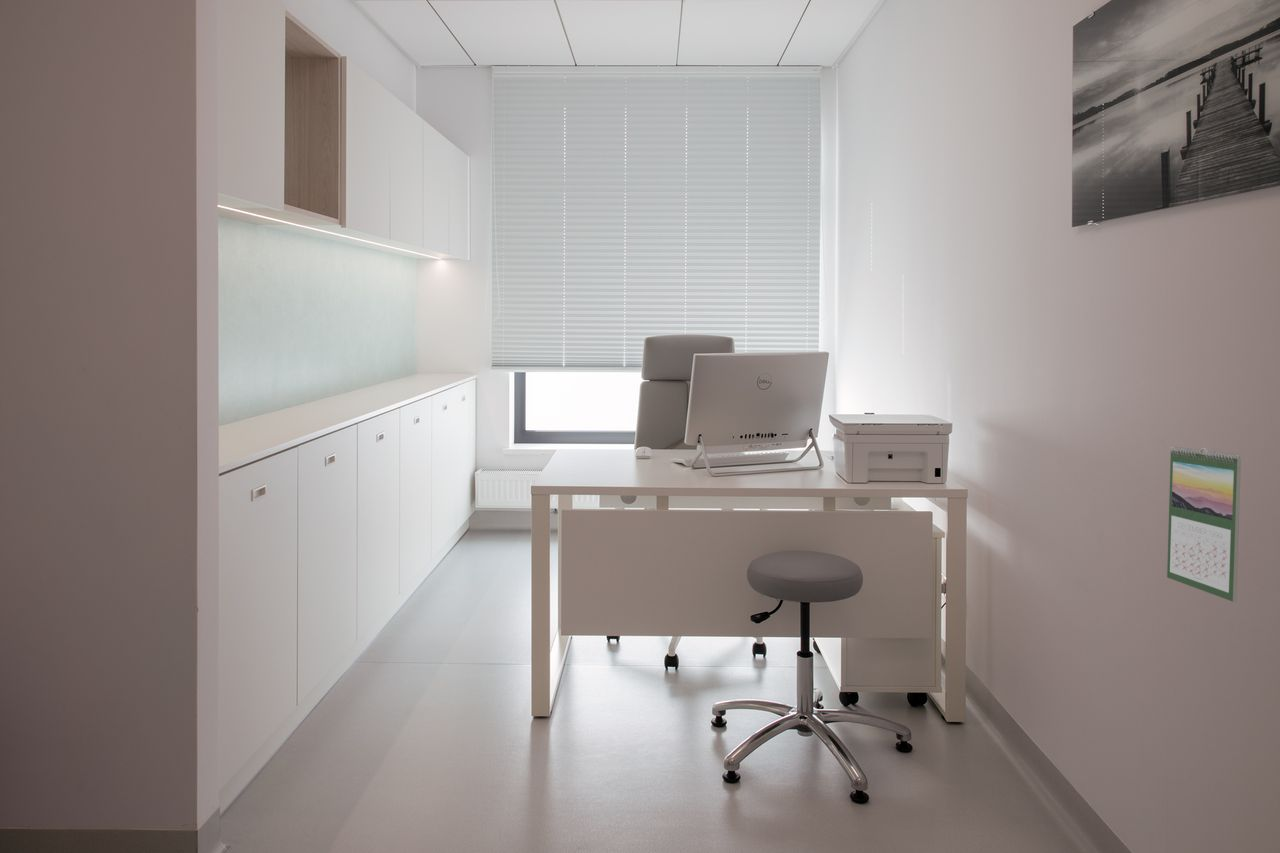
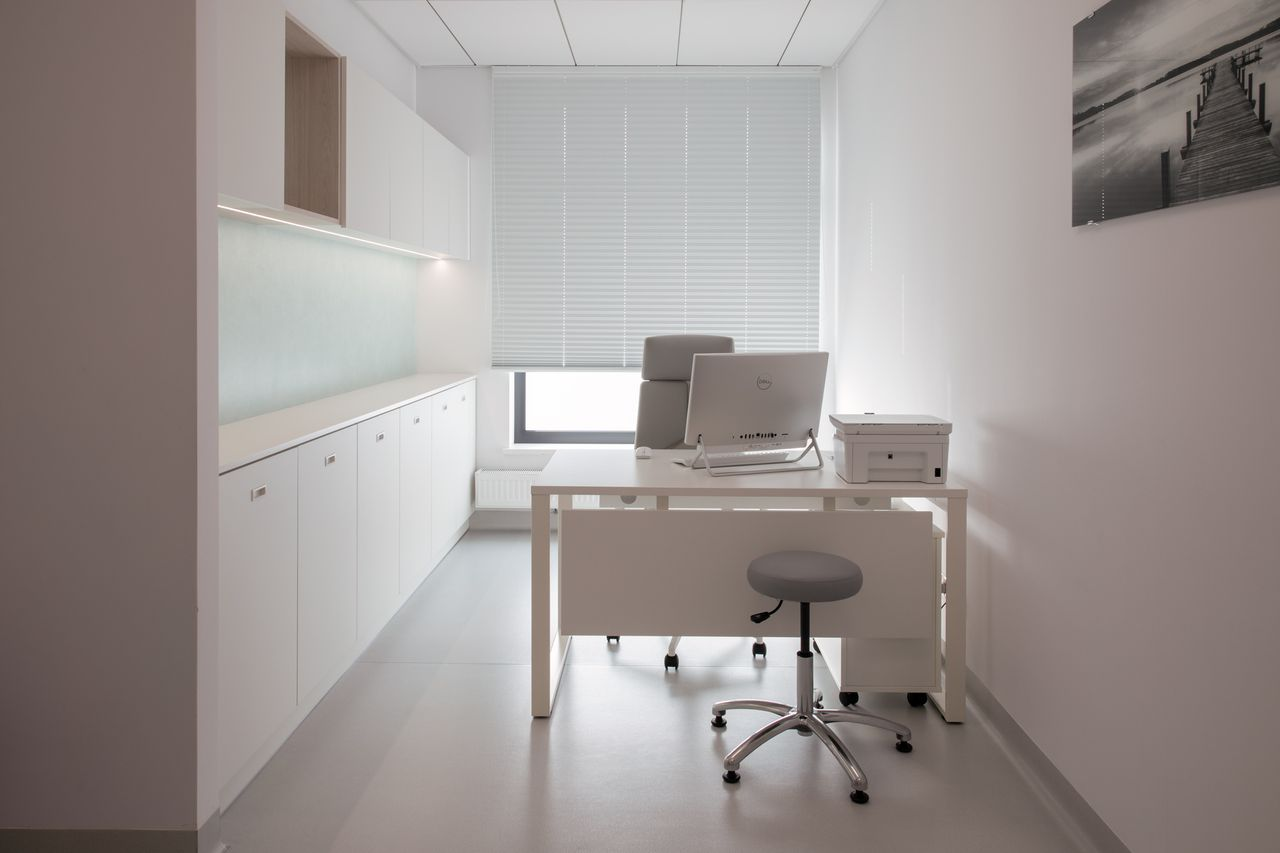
- calendar [1166,446,1242,603]
